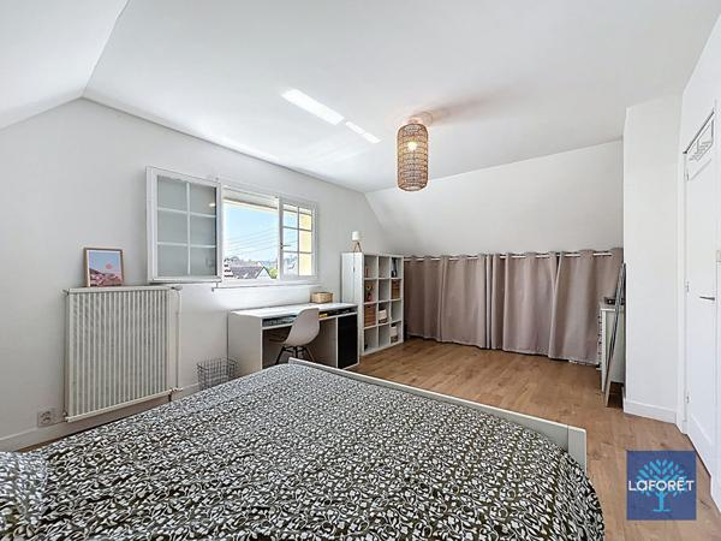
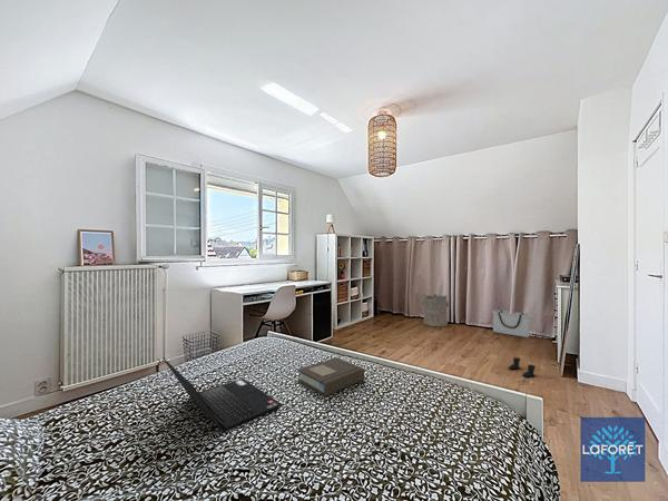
+ storage bin [491,308,532,338]
+ laundry hamper [421,293,451,328]
+ book [297,356,365,397]
+ boots [507,356,537,379]
+ laptop computer [161,357,283,433]
